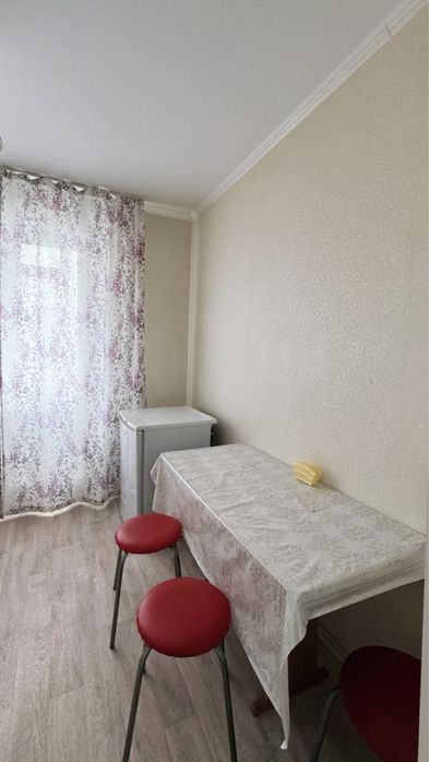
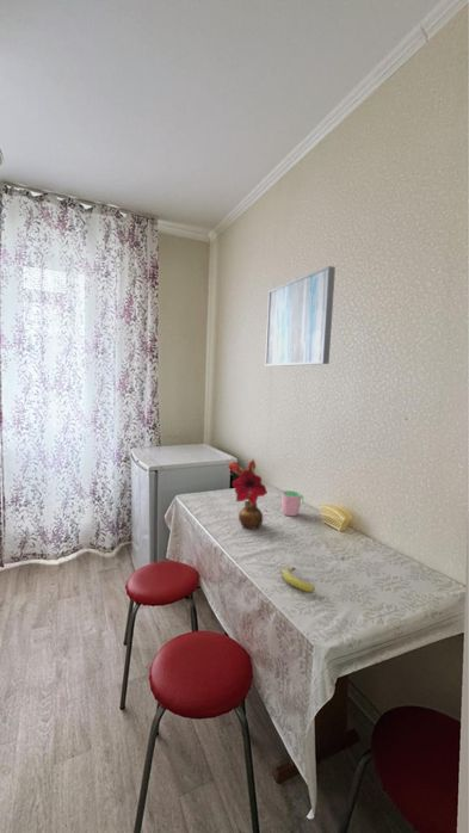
+ cup [280,489,304,517]
+ fruit [282,567,316,593]
+ flower [227,458,269,530]
+ wall art [264,265,337,368]
